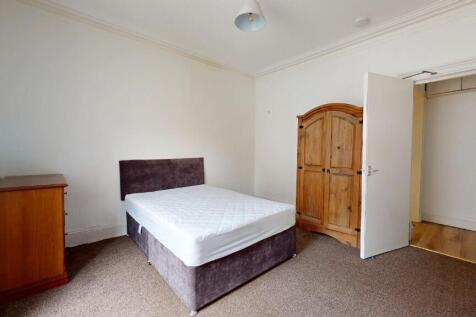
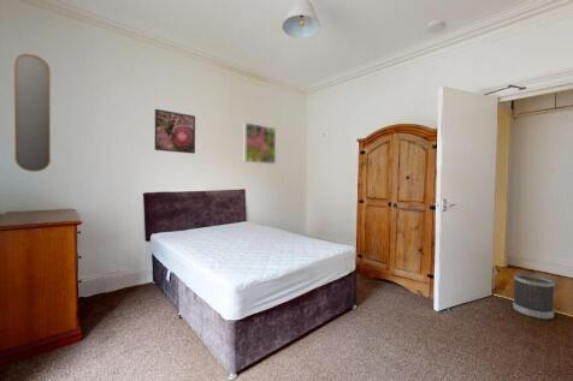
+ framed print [242,121,277,165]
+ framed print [154,108,196,155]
+ wastebasket [512,272,556,321]
+ home mirror [13,53,52,173]
